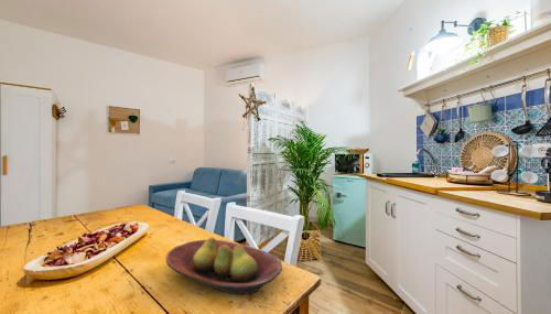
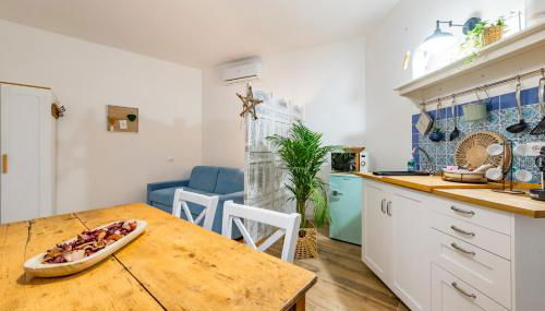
- fruit bowl [165,236,283,295]
